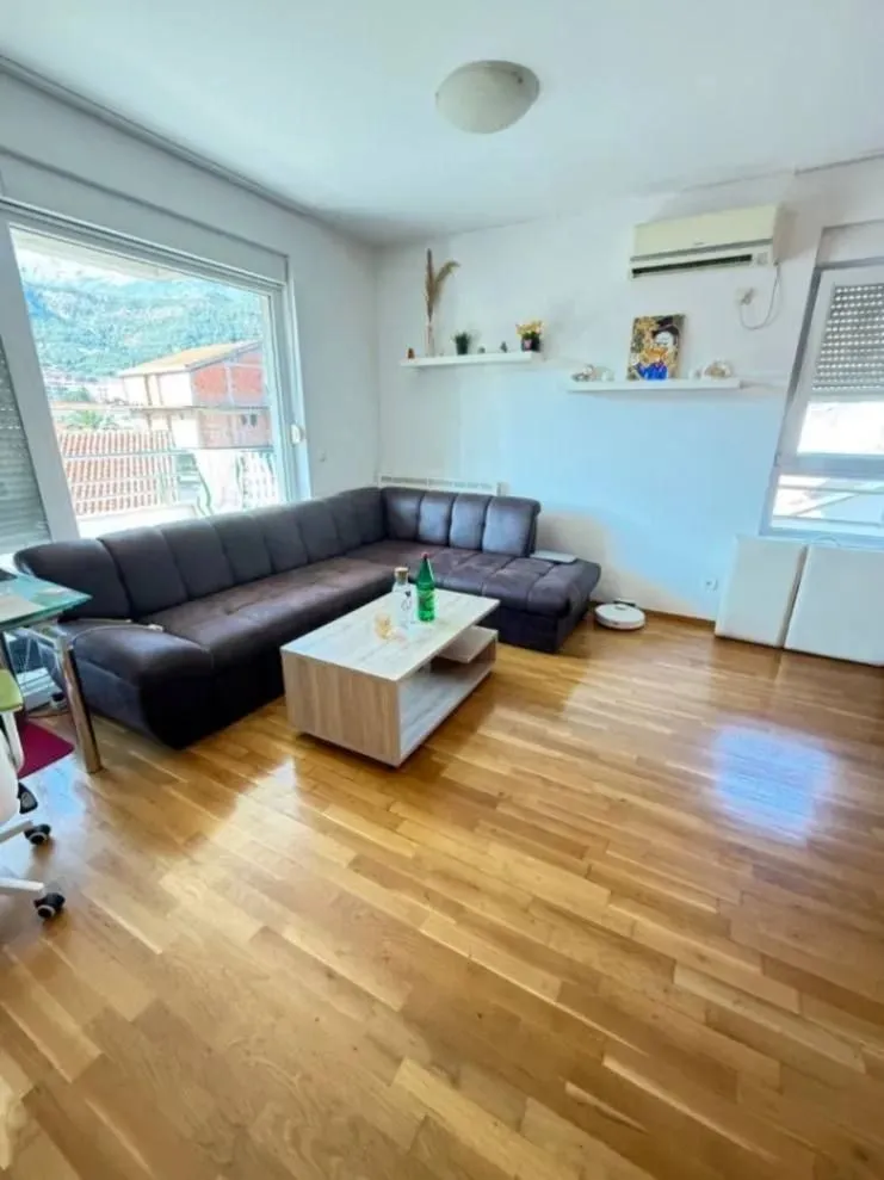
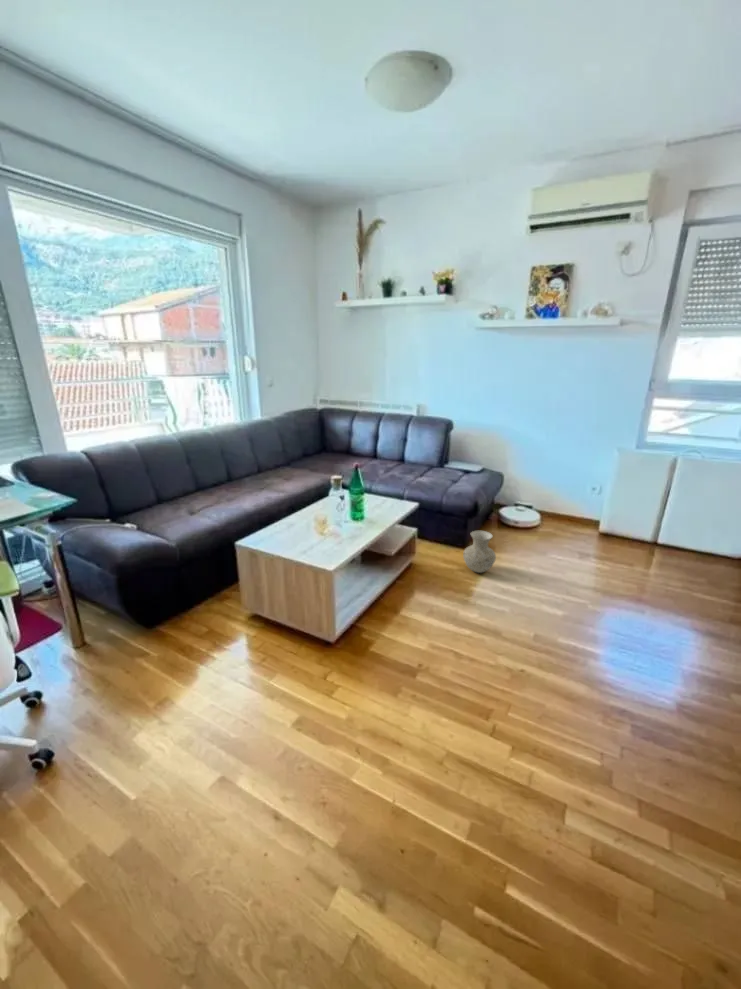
+ vase [462,530,497,574]
